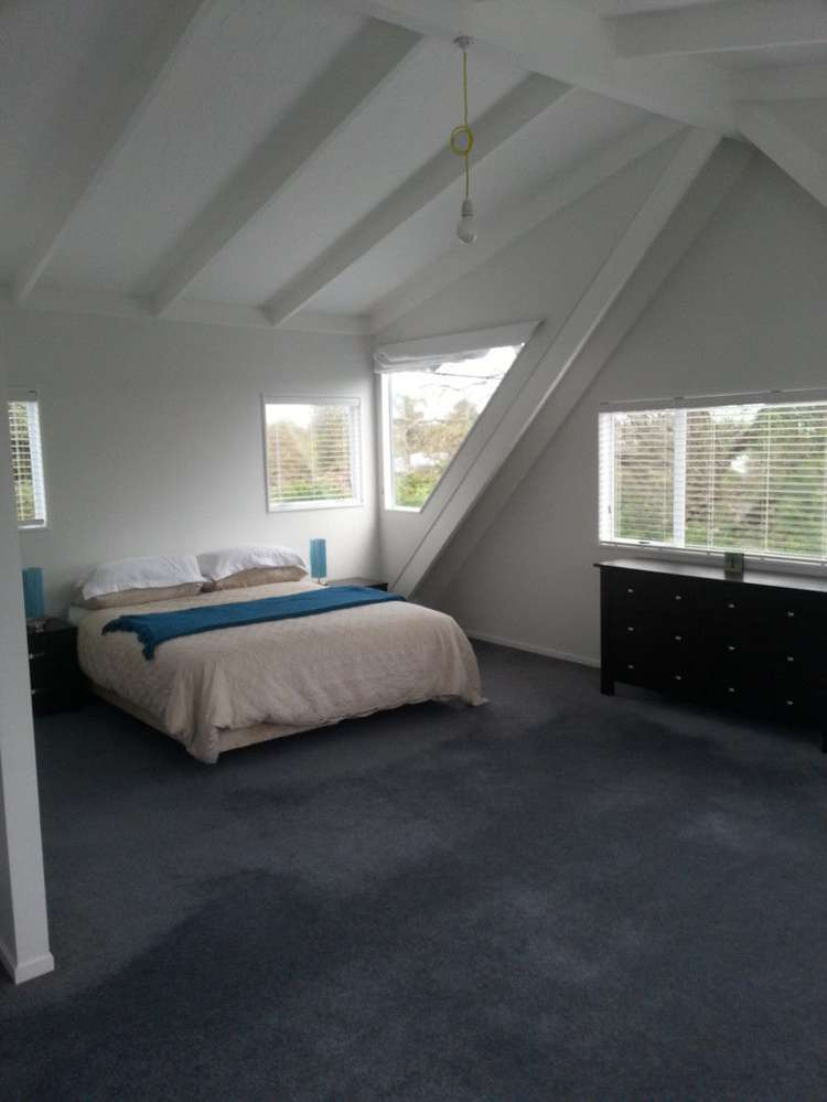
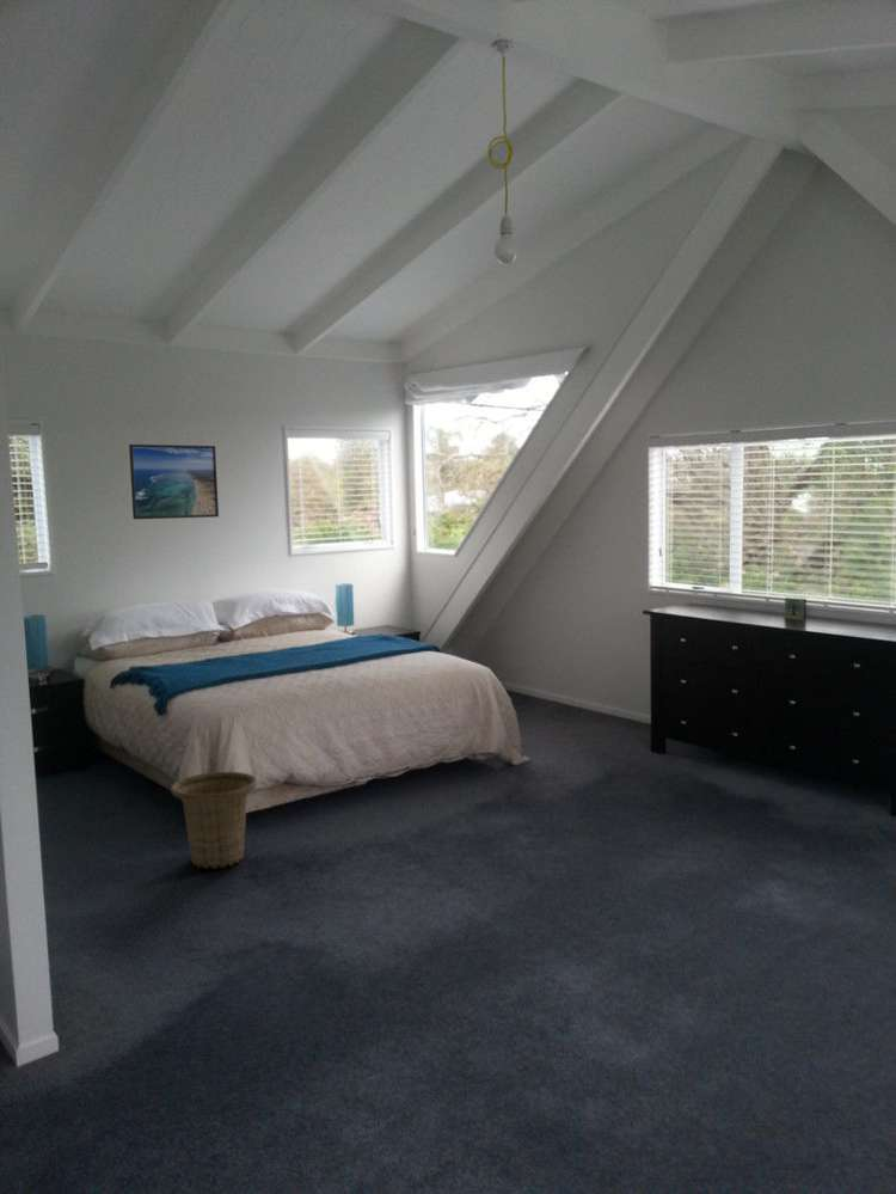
+ basket [170,771,258,870]
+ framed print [128,443,220,520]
